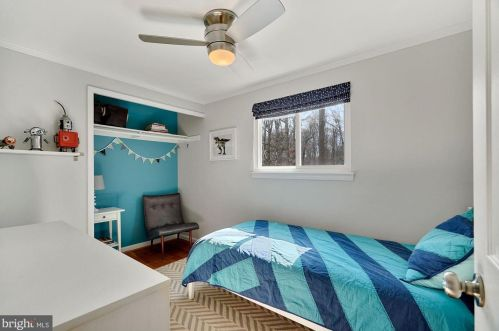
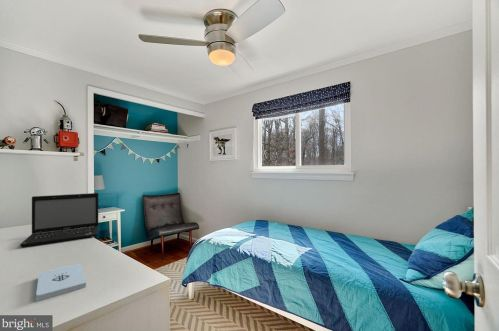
+ notepad [35,262,87,301]
+ laptop [19,192,99,248]
